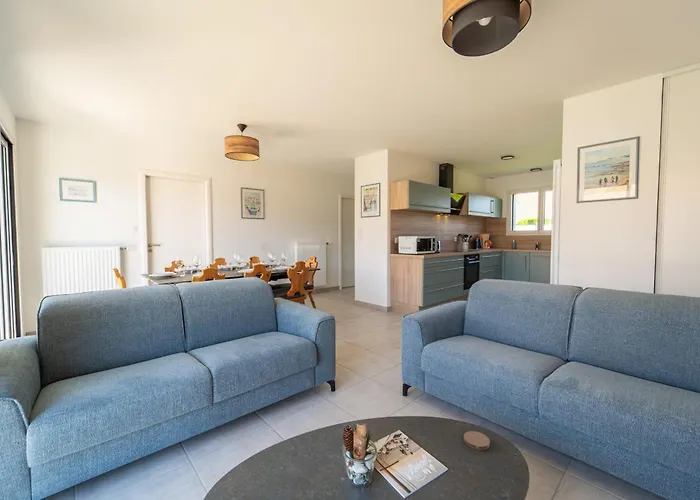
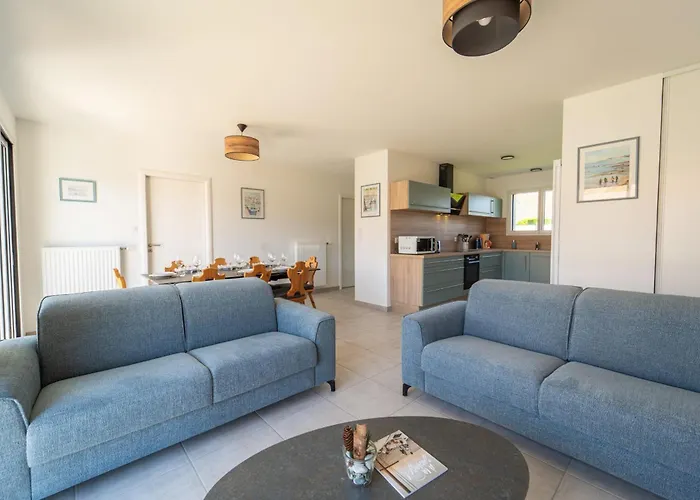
- coaster [463,430,491,451]
